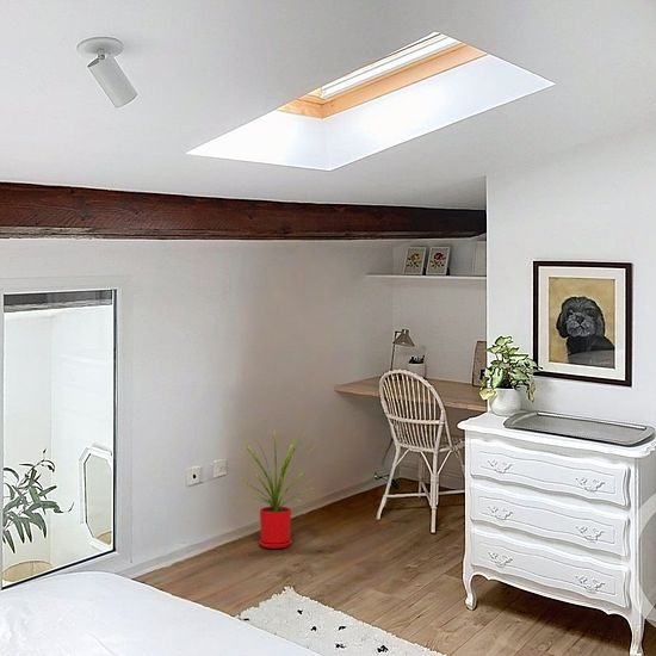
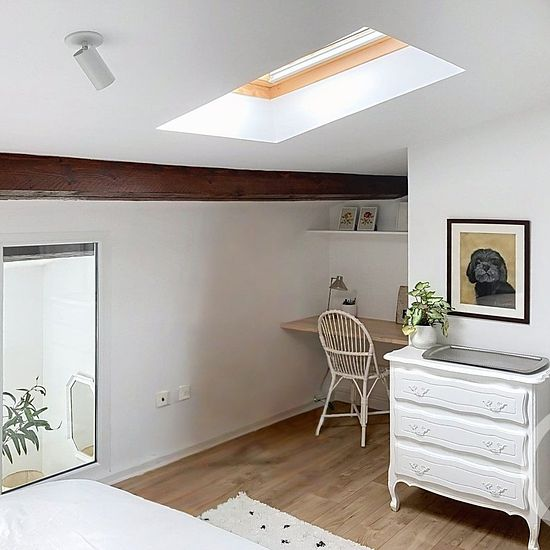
- house plant [231,431,320,550]
